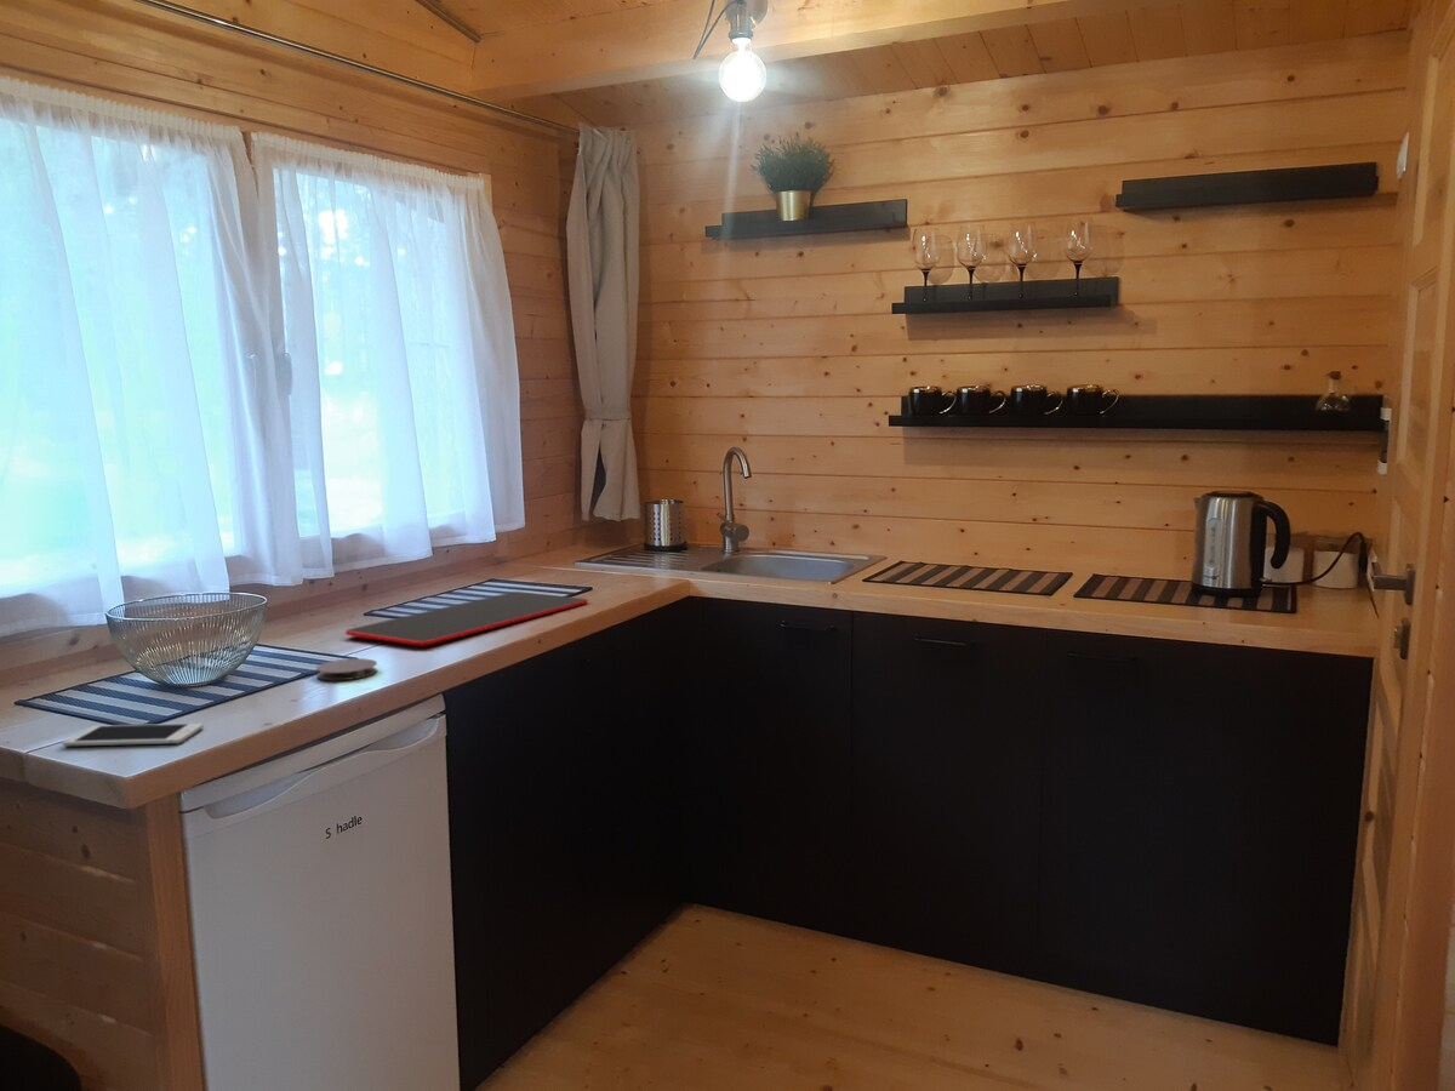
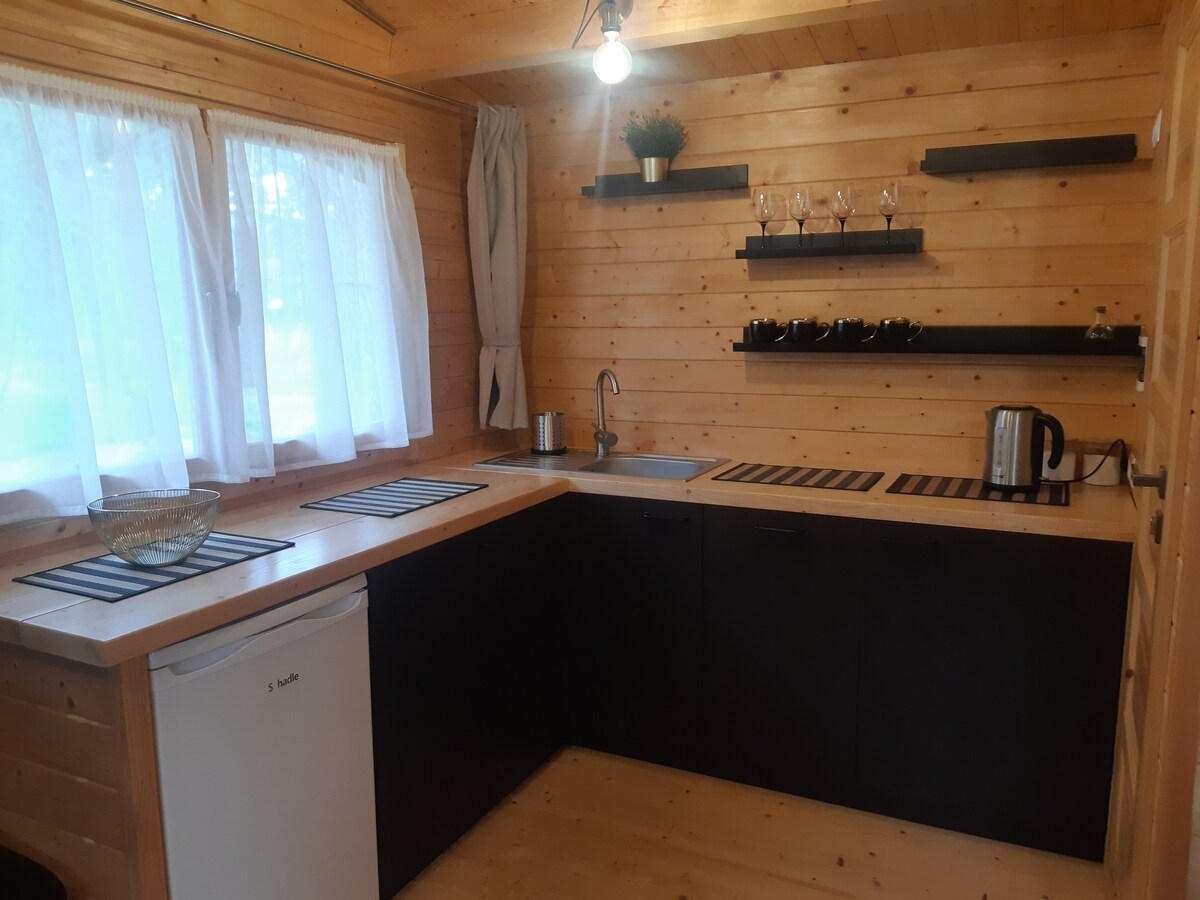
- cell phone [62,722,205,748]
- coaster [315,657,378,681]
- cutting board [344,590,589,647]
